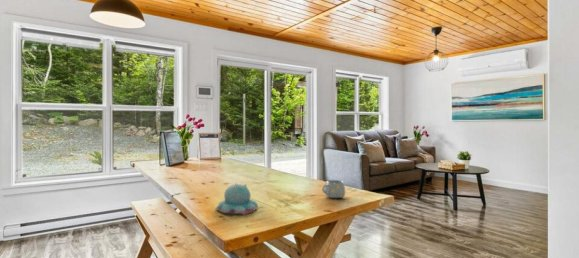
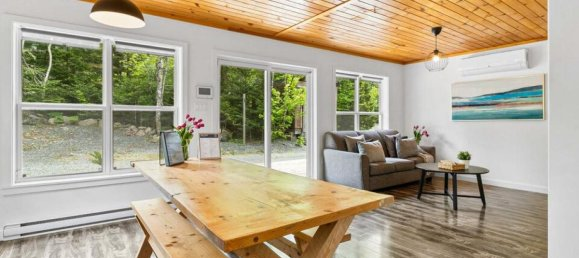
- mug [321,179,346,199]
- candle [215,183,259,216]
